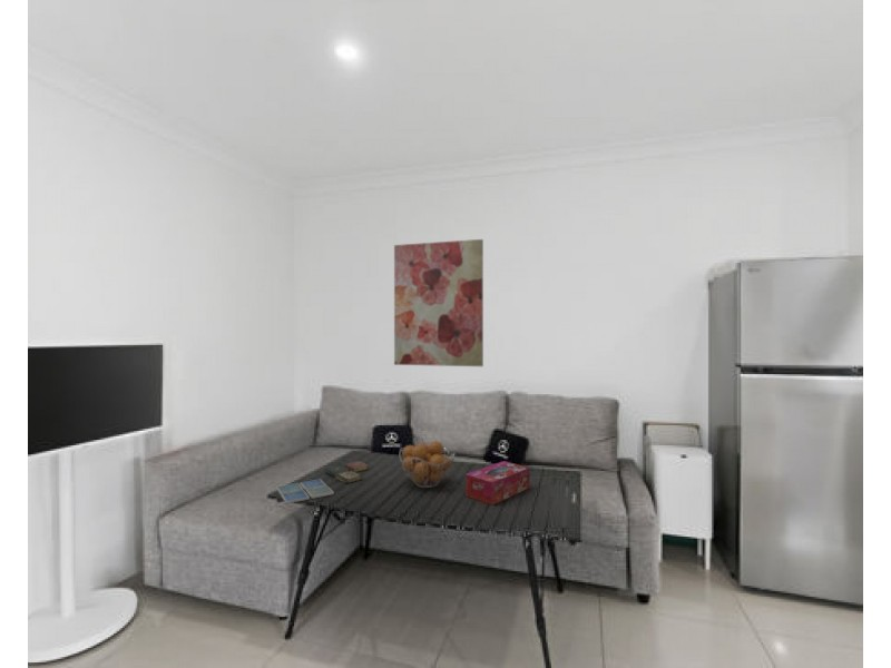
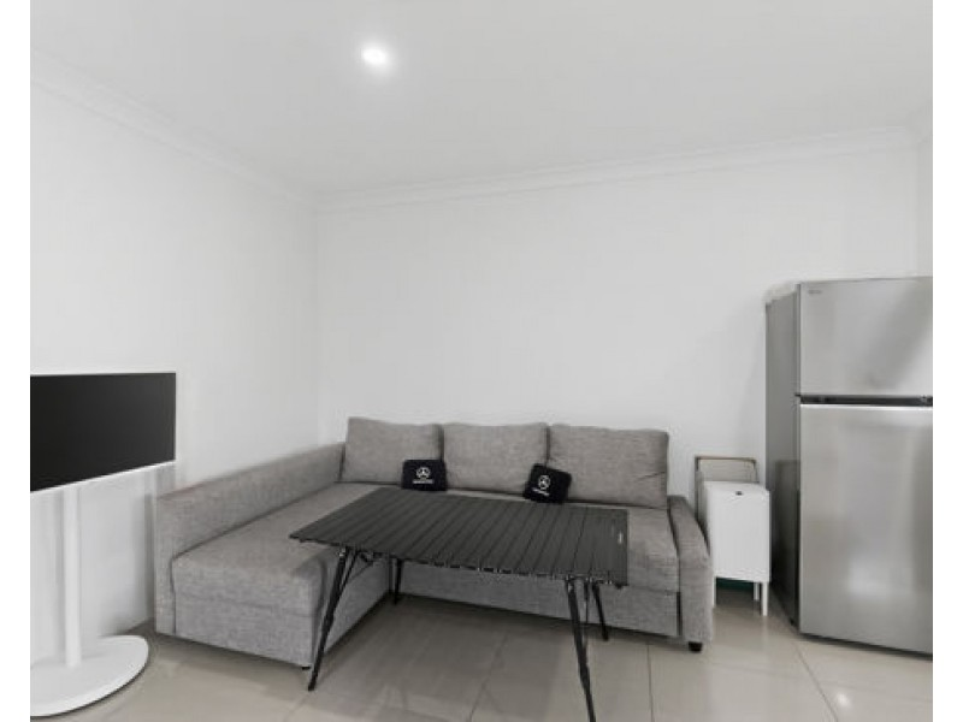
- wall art [393,238,484,367]
- tissue box [464,460,530,507]
- drink coaster [275,478,335,505]
- fruit basket [399,440,456,489]
- book [323,460,369,484]
